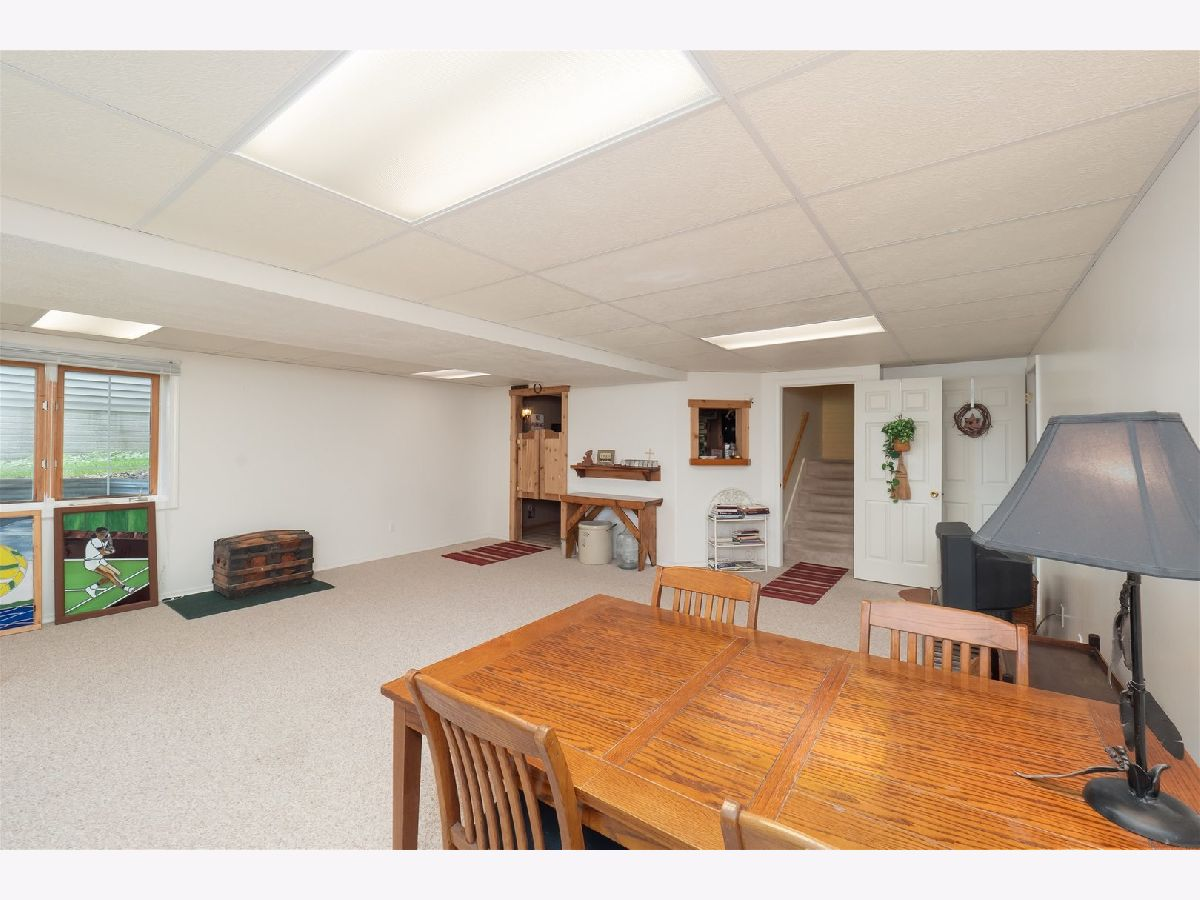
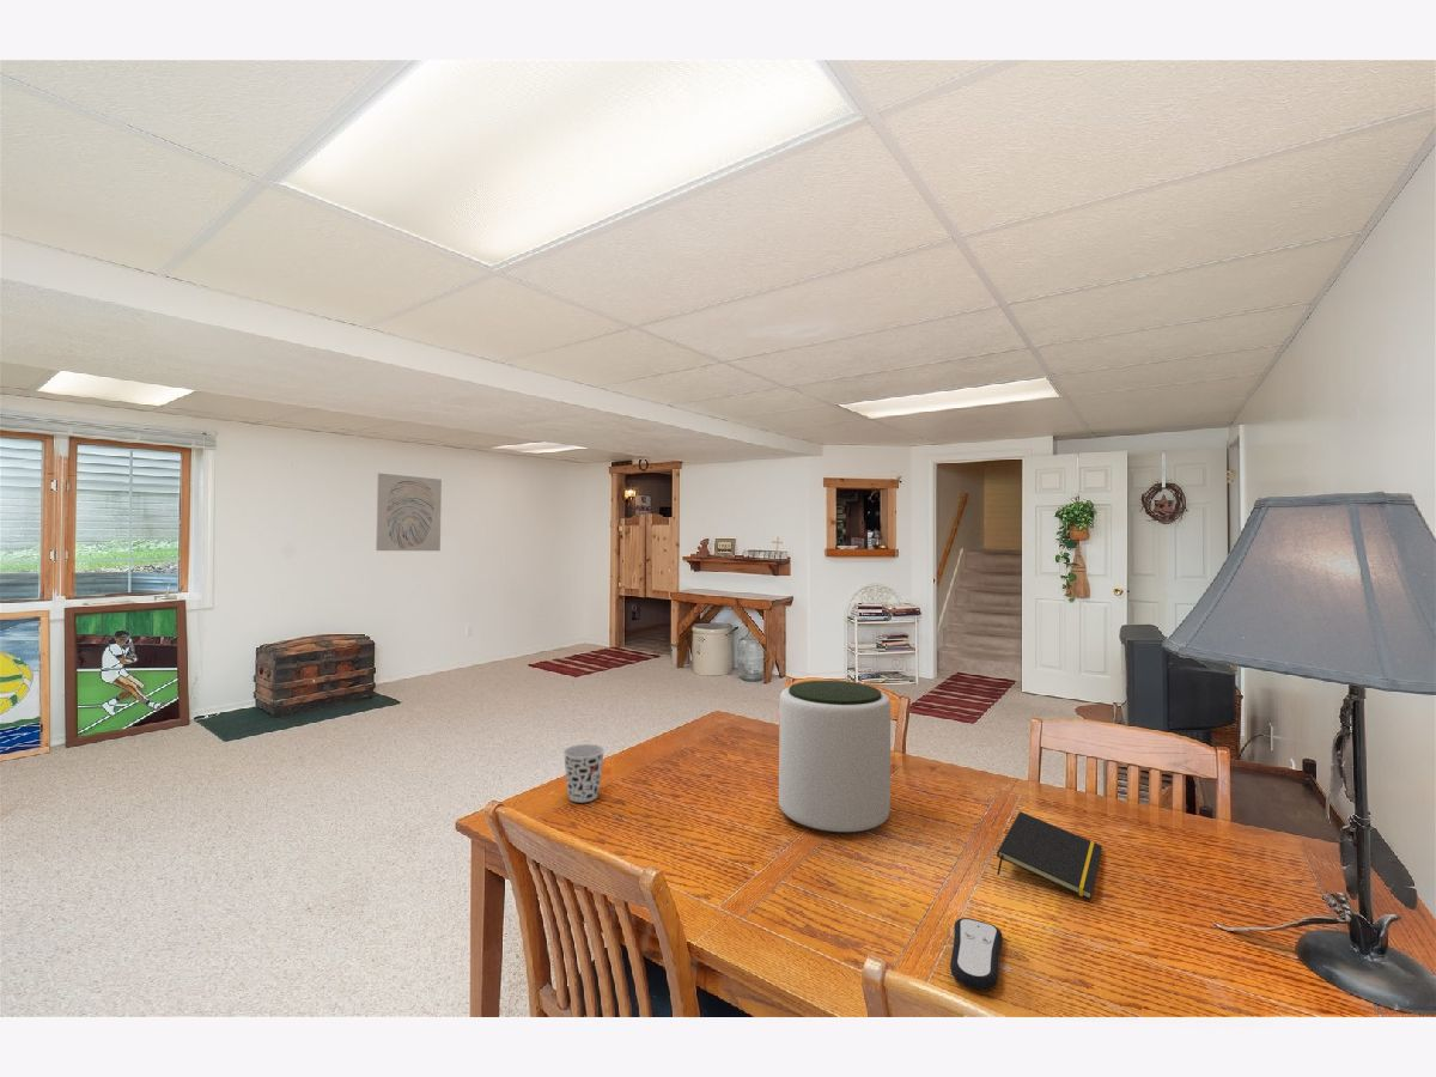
+ wall art [375,471,443,552]
+ notepad [996,810,1103,901]
+ remote control [949,917,1004,991]
+ cup [562,743,606,803]
+ plant pot [778,680,892,834]
